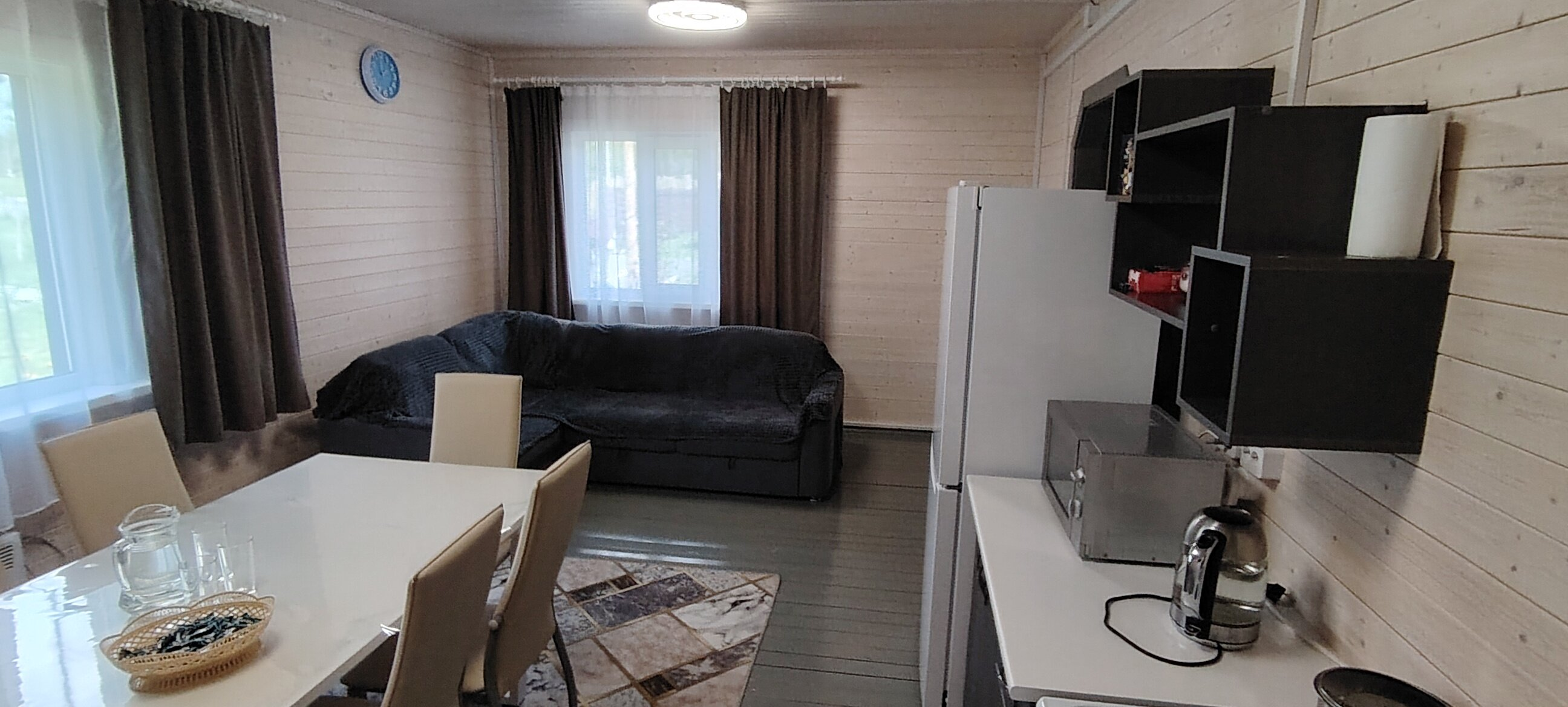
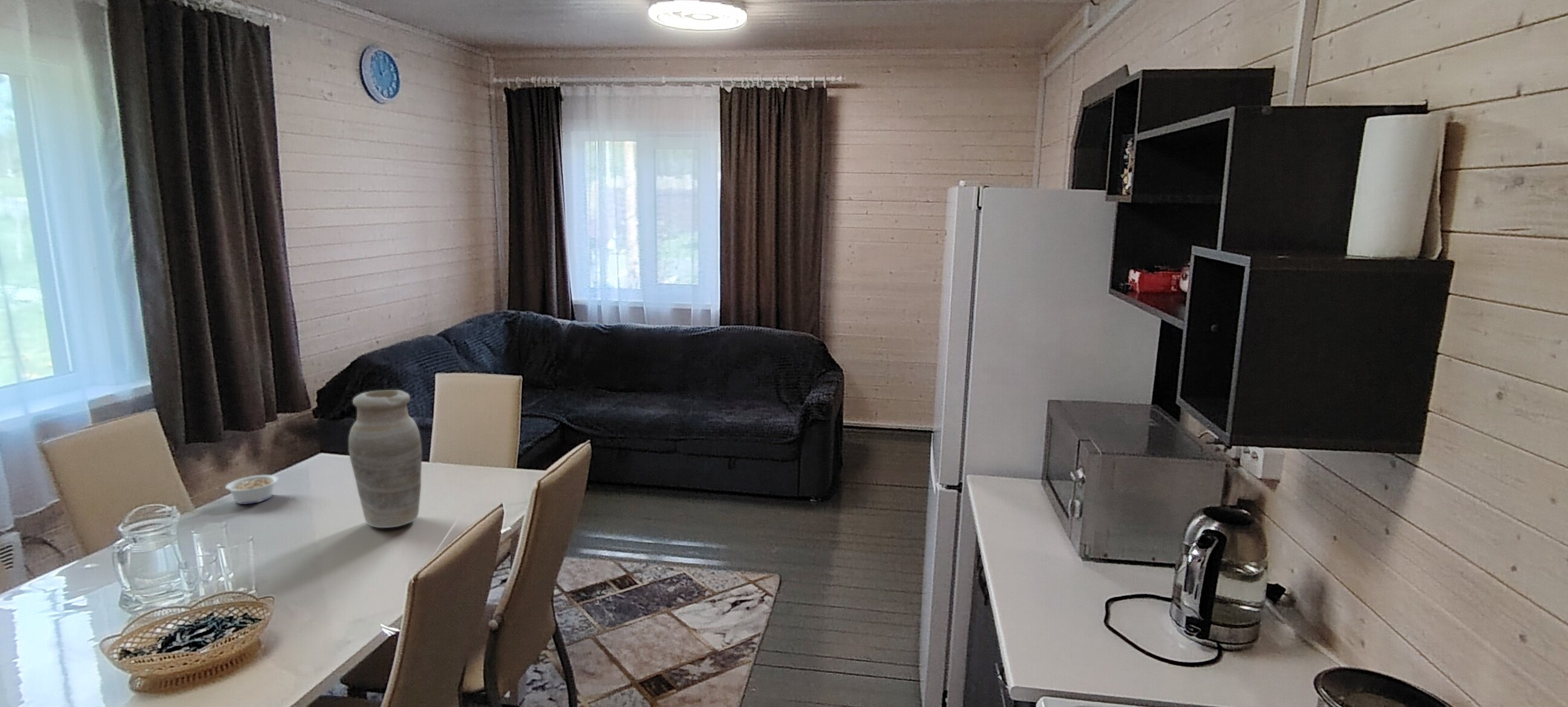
+ vase [348,389,422,528]
+ legume [215,475,279,505]
